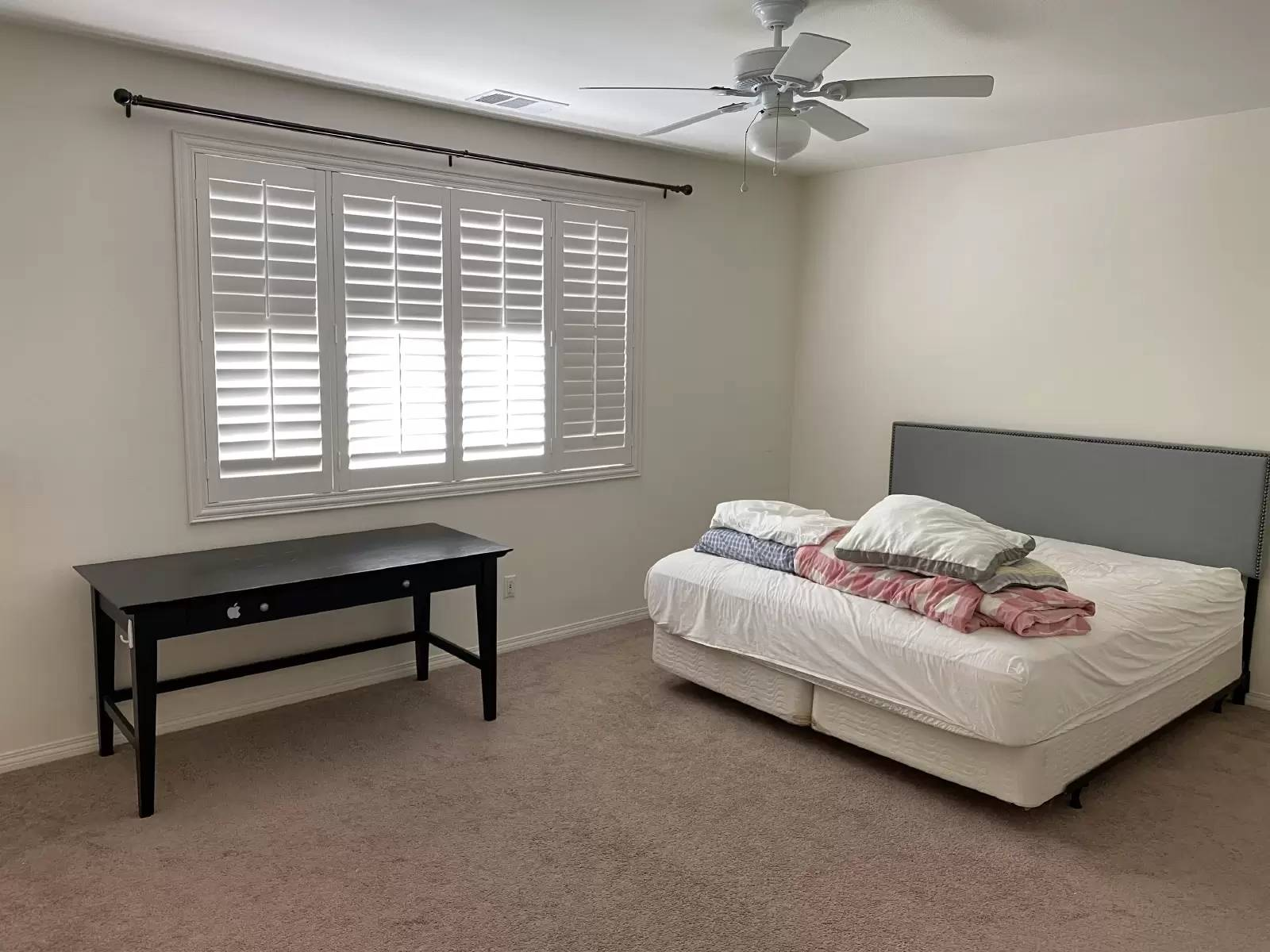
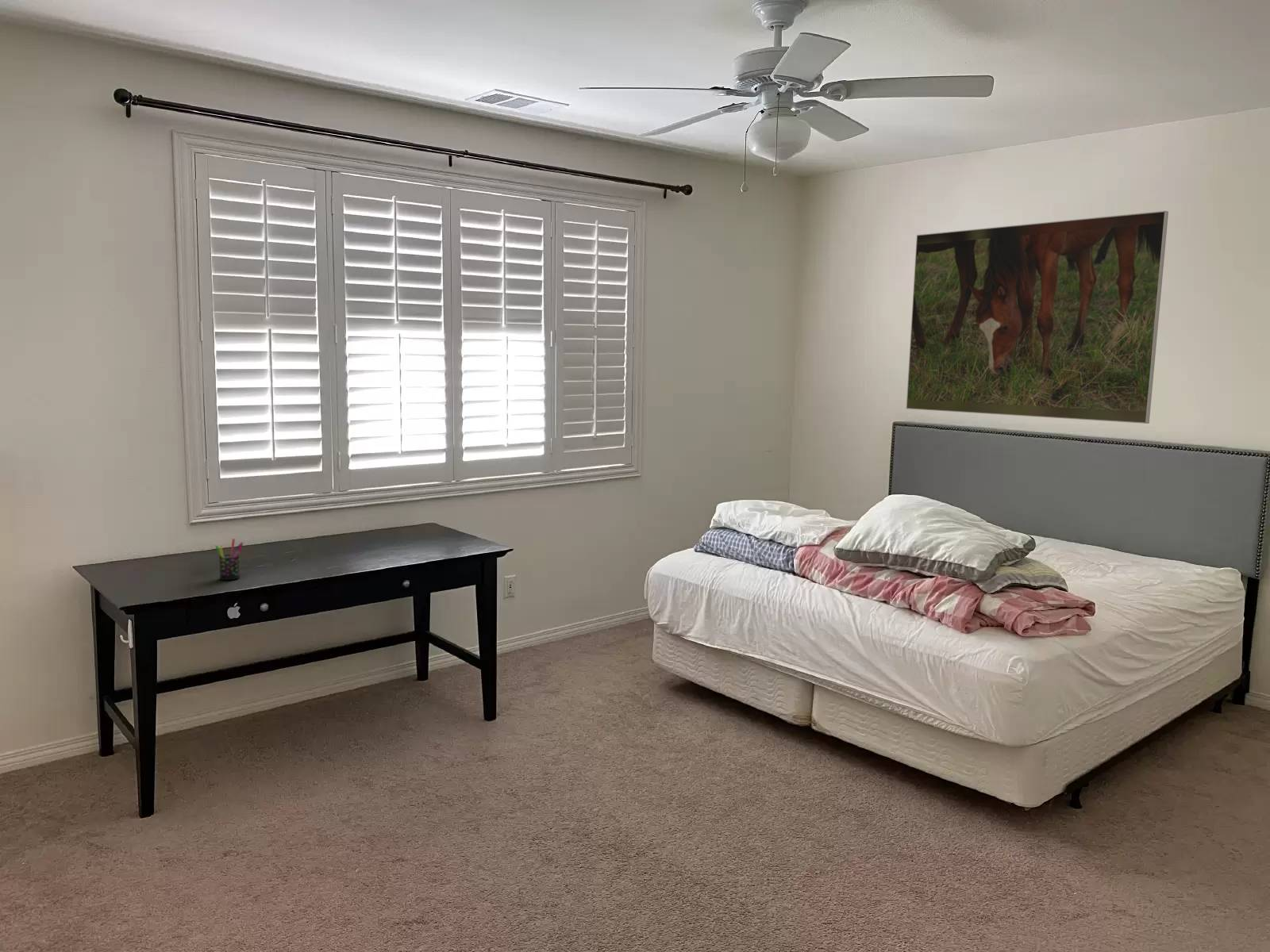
+ pen holder [214,538,244,581]
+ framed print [906,210,1169,424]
